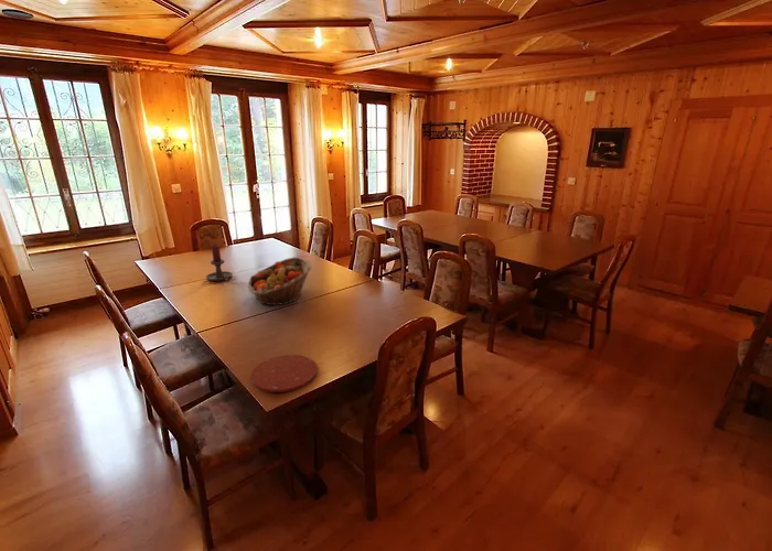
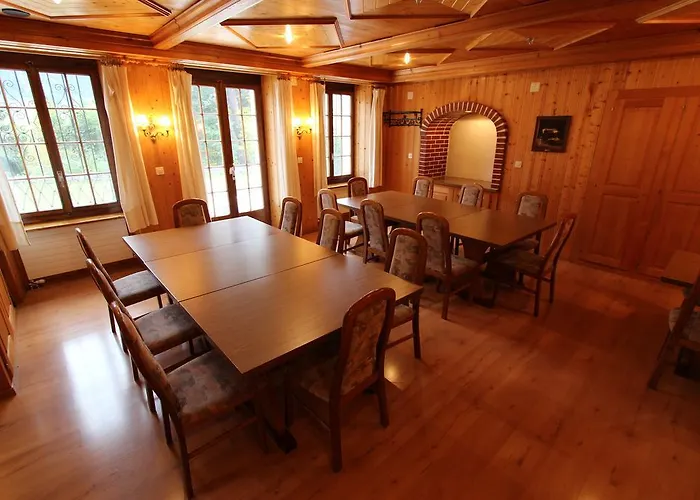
- plate [250,354,319,393]
- fruit basket [247,257,312,306]
- candle holder [205,244,234,282]
